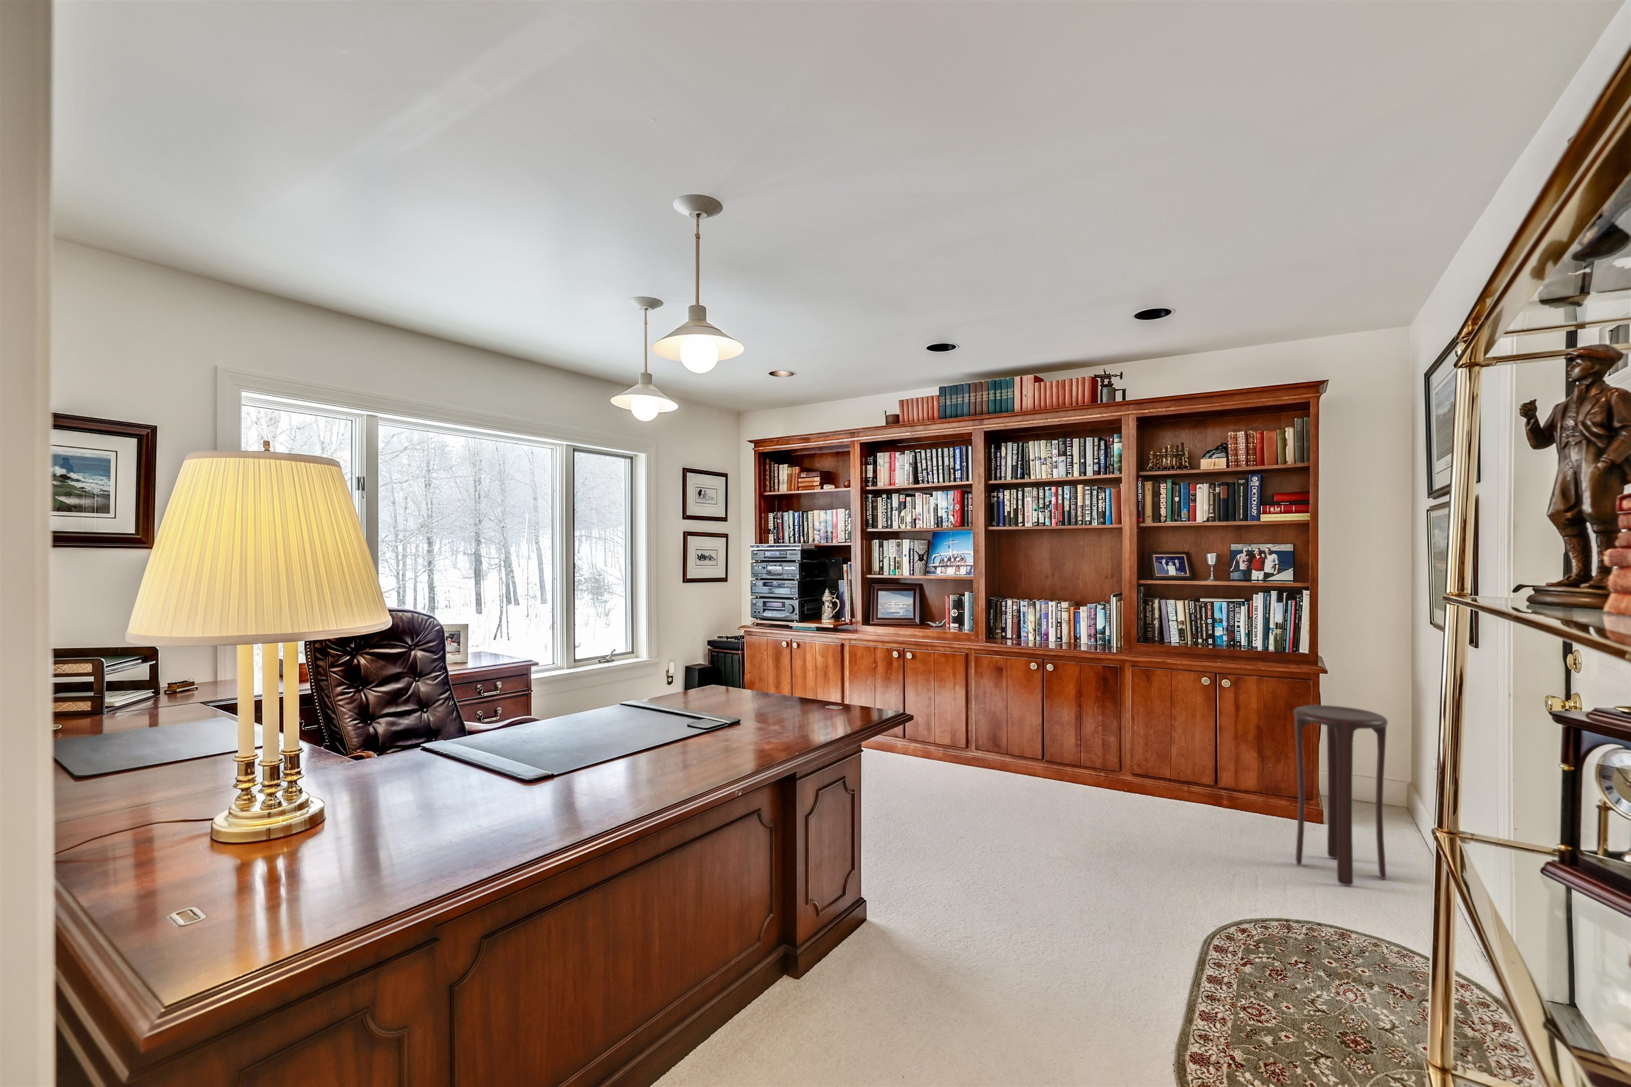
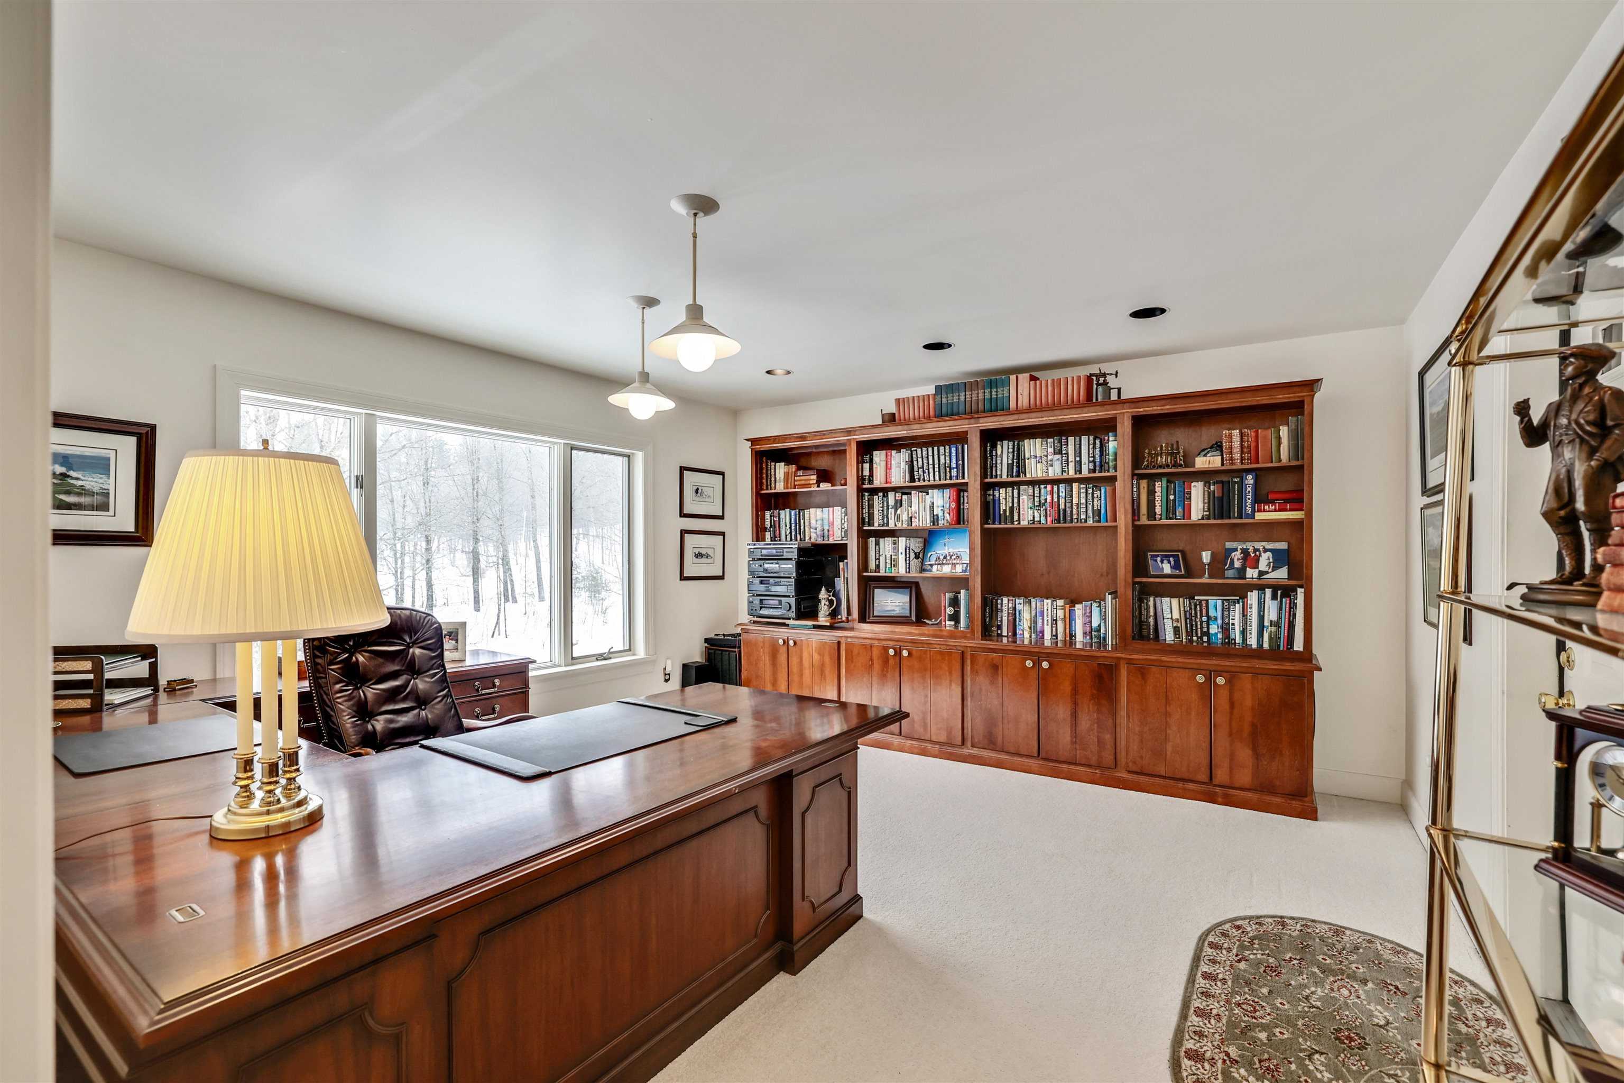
- stool [1292,705,1388,886]
